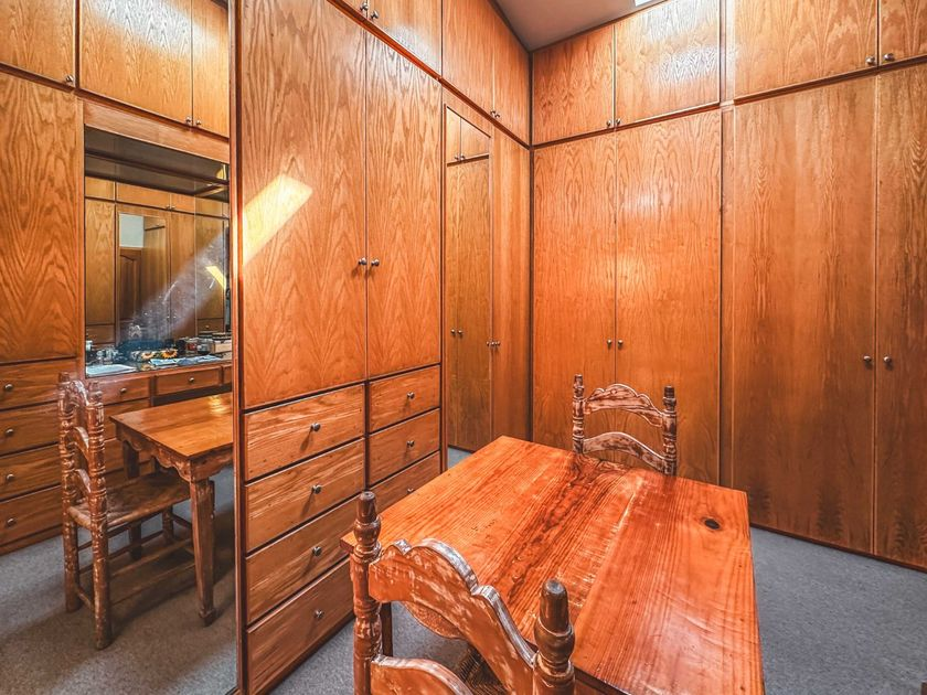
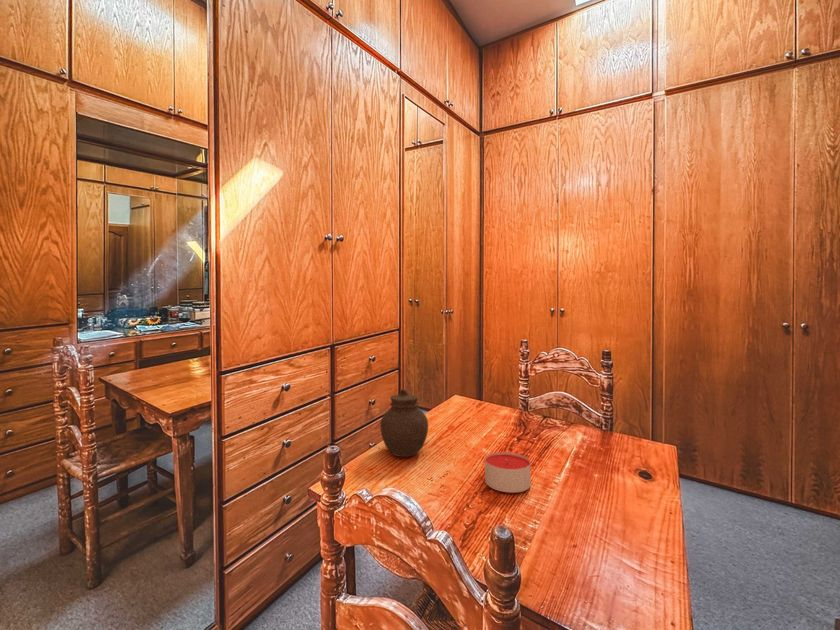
+ jar [379,388,429,458]
+ candle [484,451,532,494]
